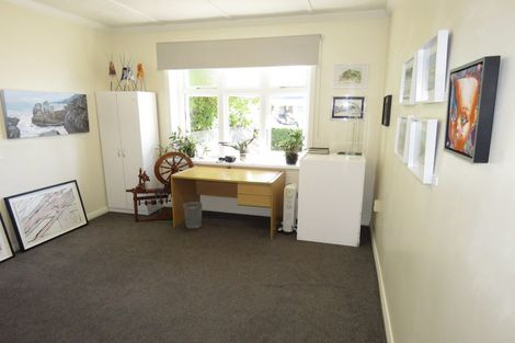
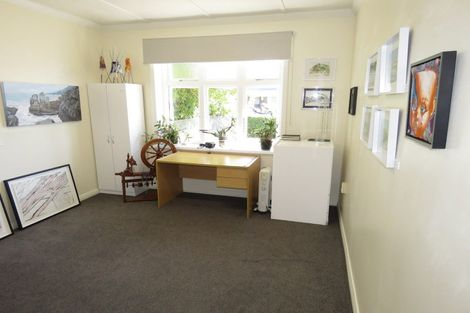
- wastebasket [182,201,203,230]
